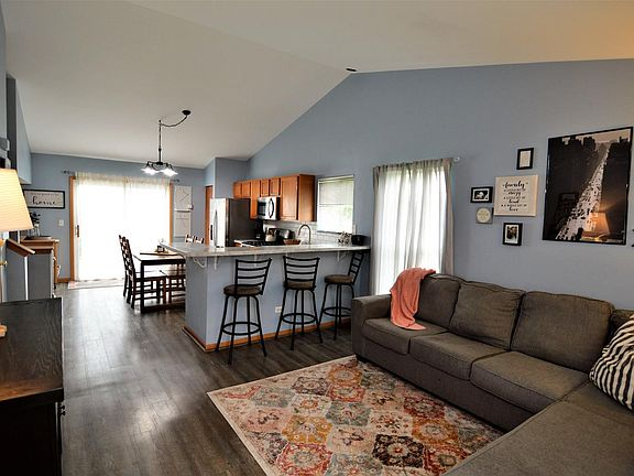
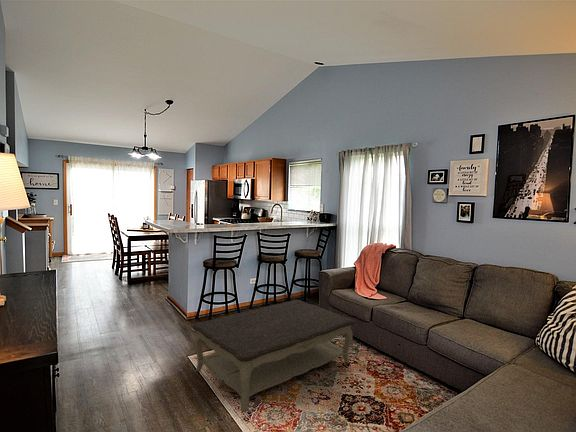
+ coffee table [191,299,356,413]
